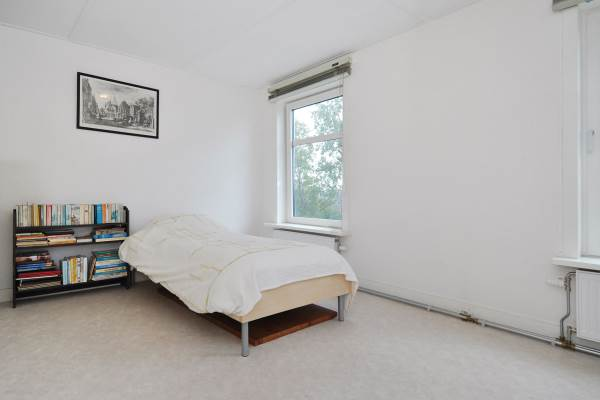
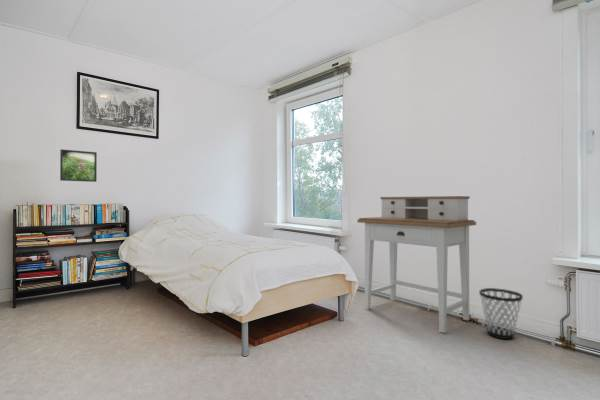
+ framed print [59,148,98,183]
+ wastebasket [478,287,524,340]
+ desk [356,195,477,334]
